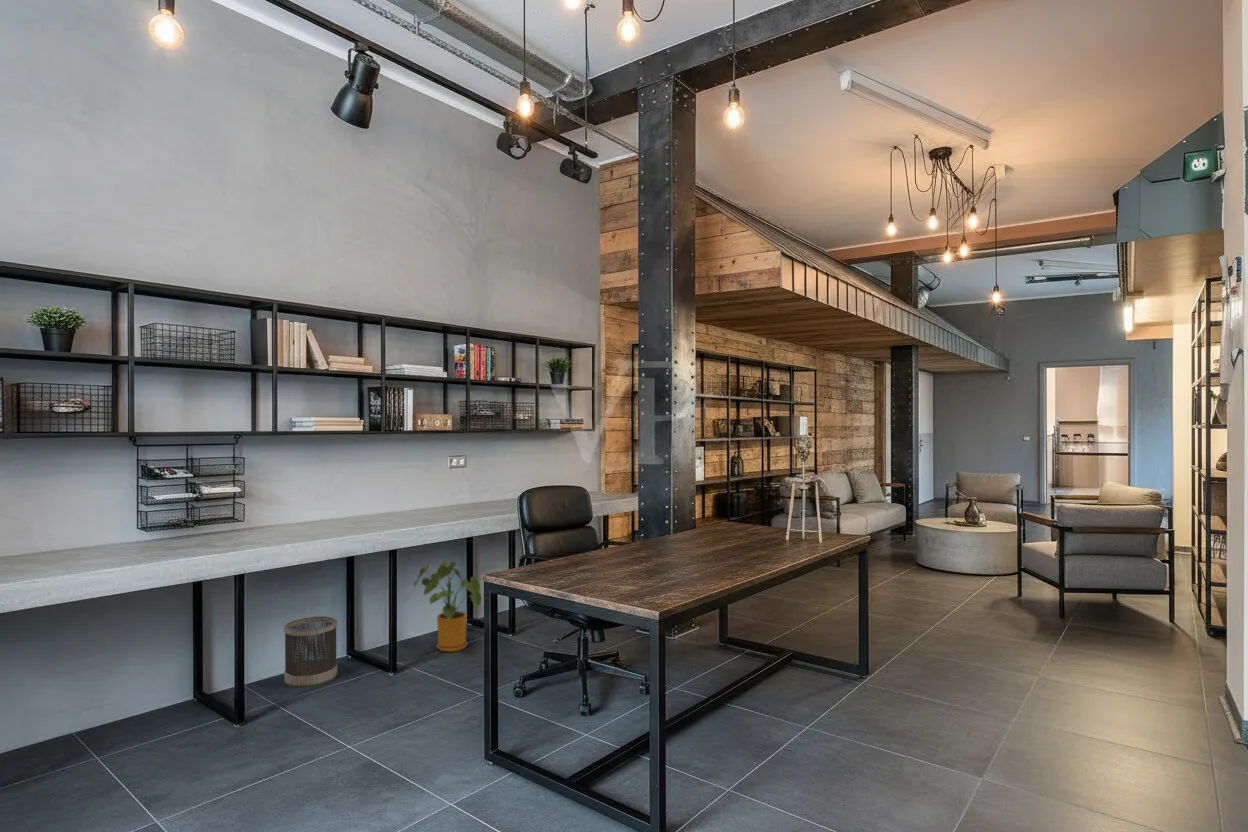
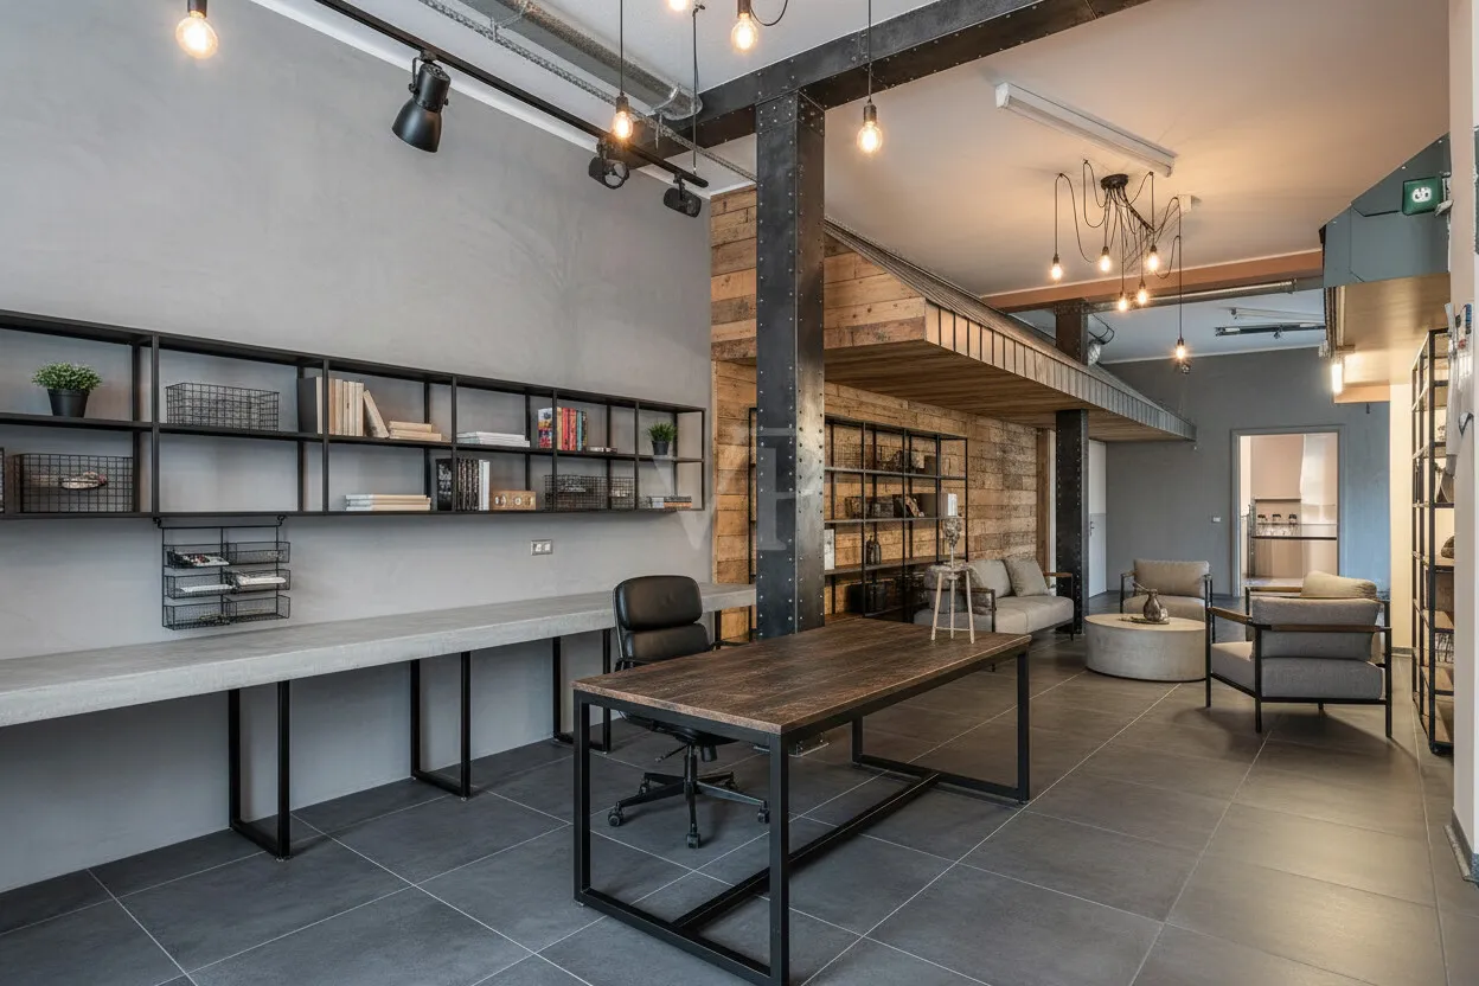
- wastebasket [283,615,338,688]
- house plant [413,560,482,653]
